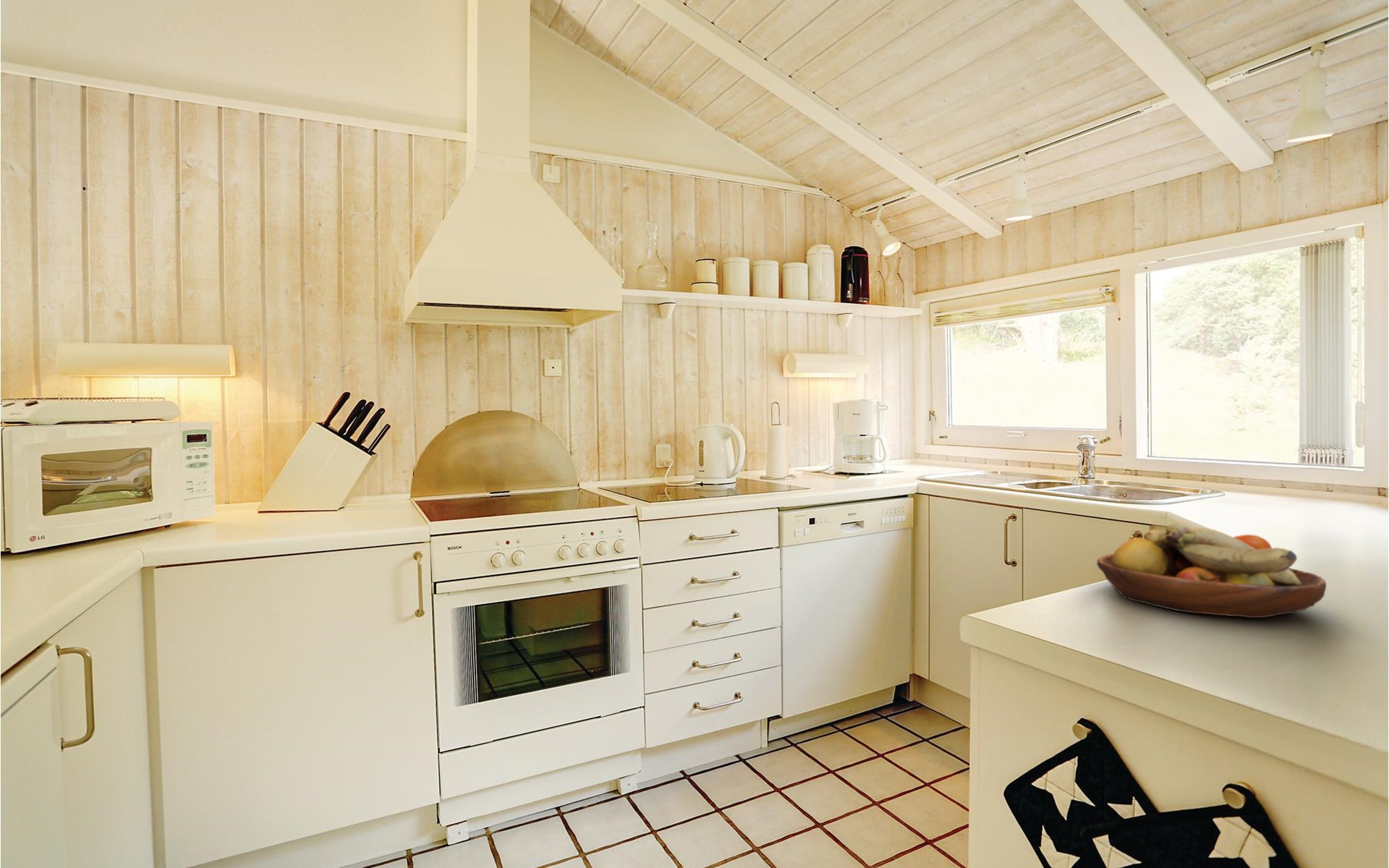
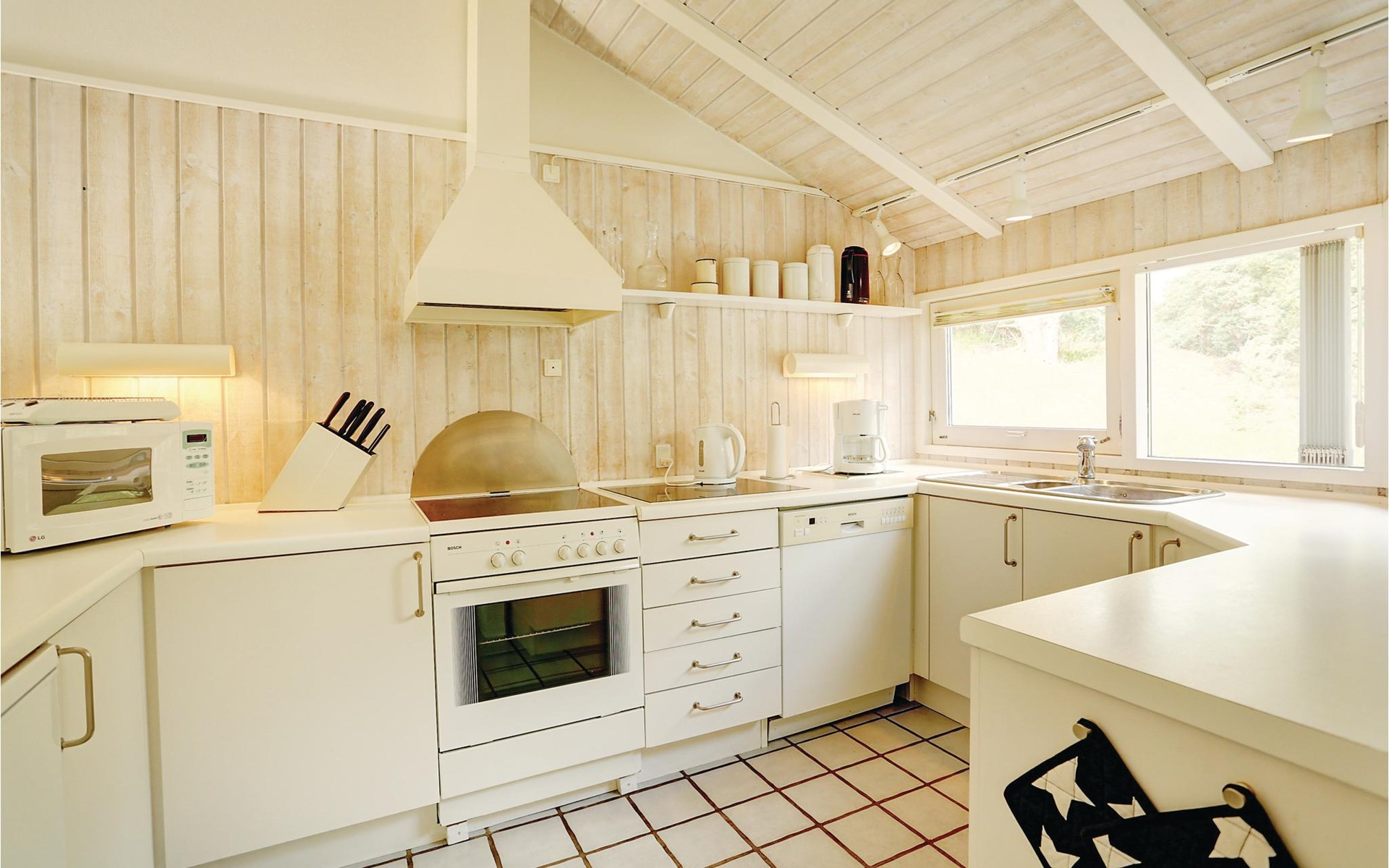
- fruit bowl [1096,522,1327,618]
